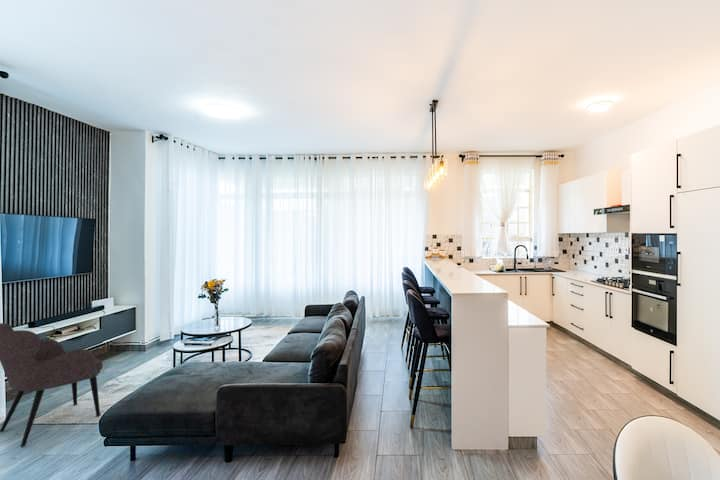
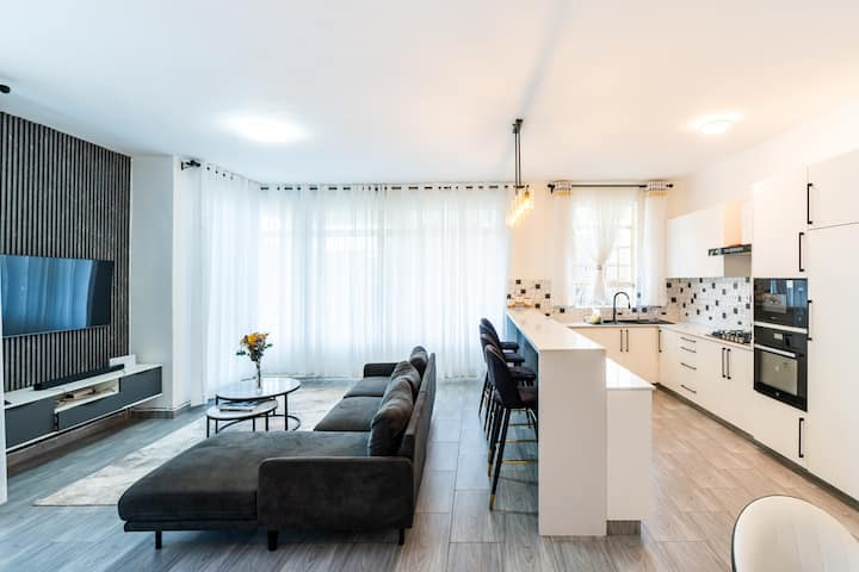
- armchair [0,322,104,448]
